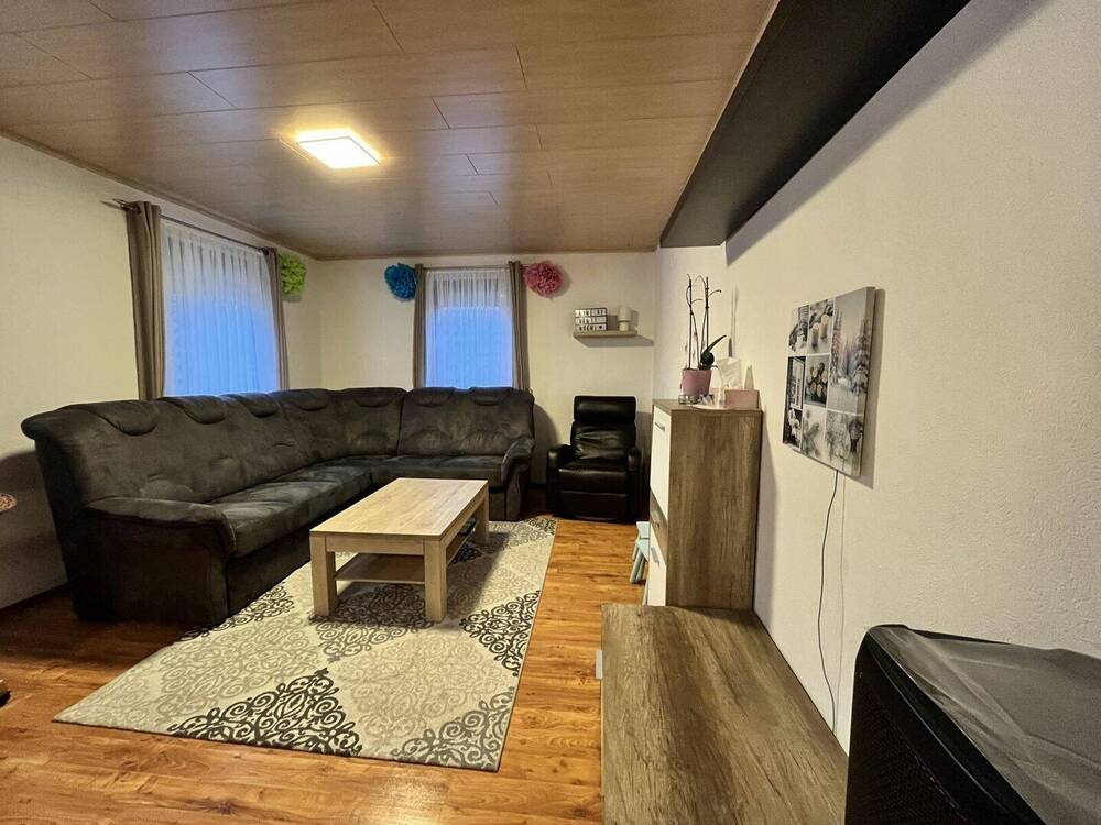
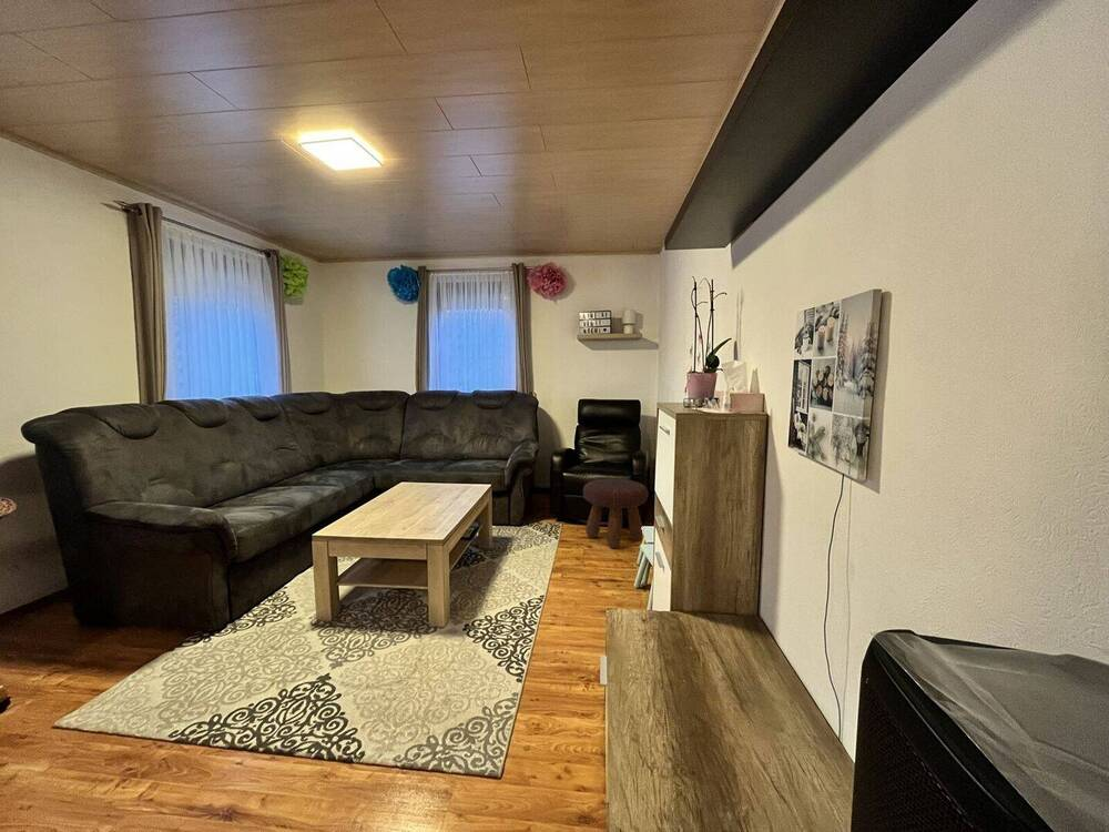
+ footstool [582,478,649,549]
